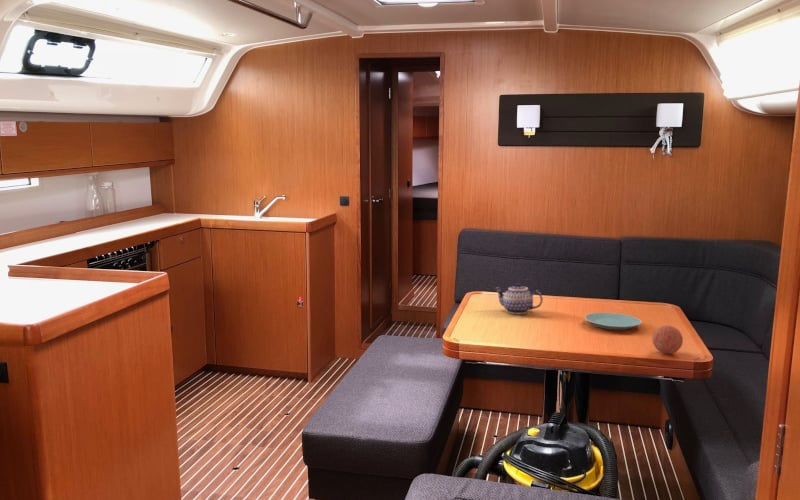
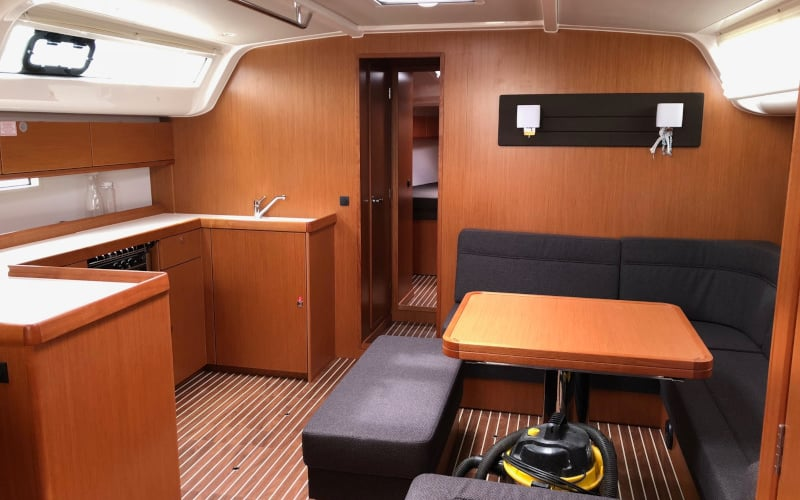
- teapot [494,282,544,315]
- plate [584,312,643,331]
- decorative ball [651,324,684,355]
